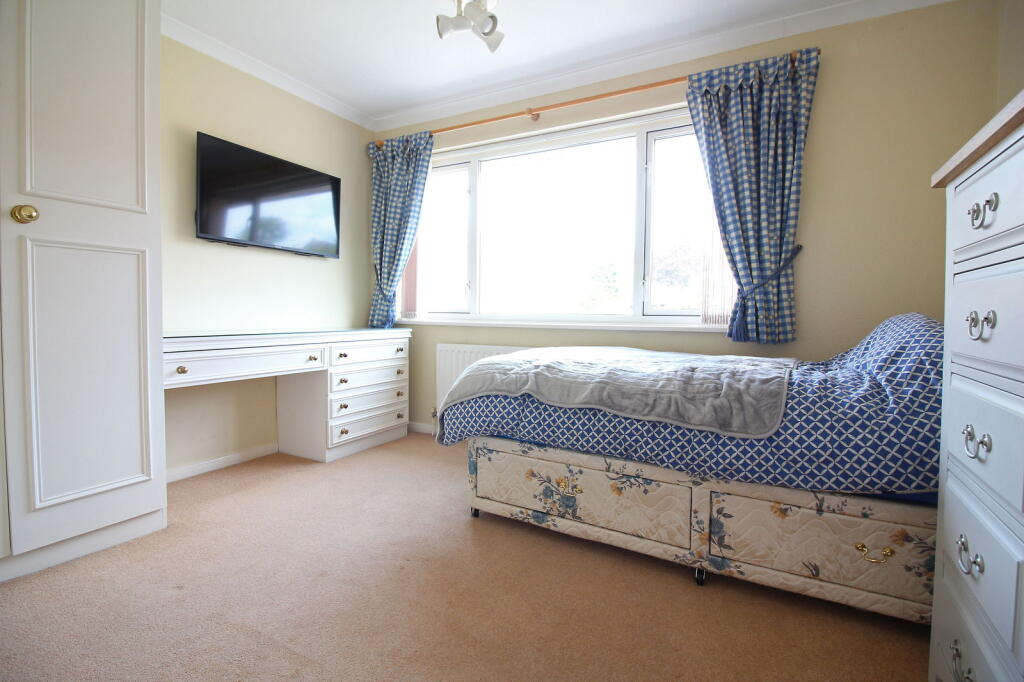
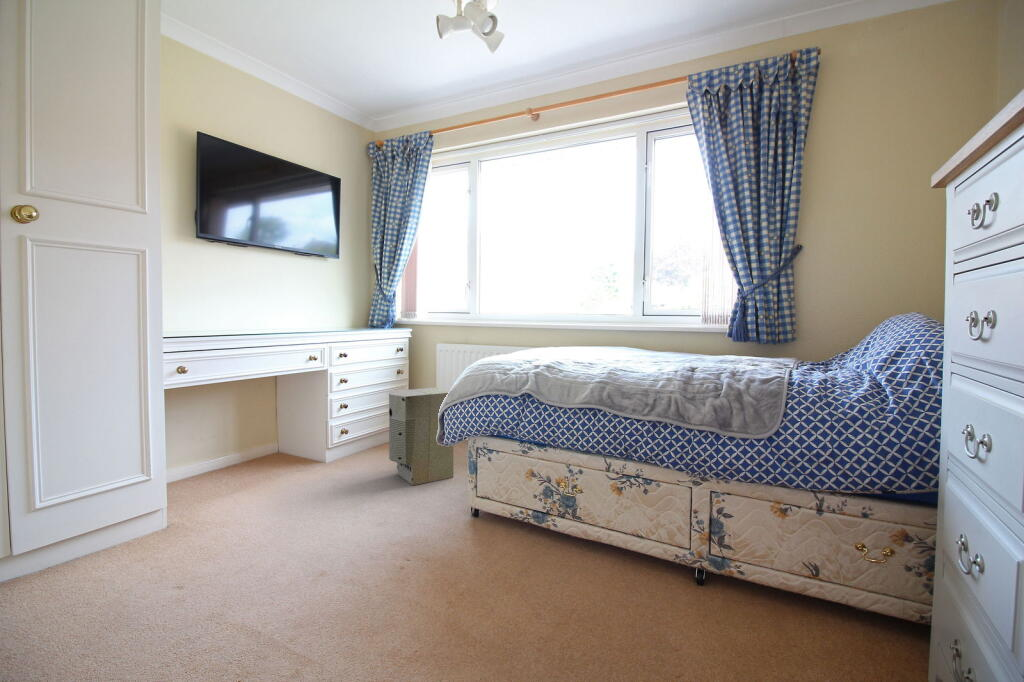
+ air purifier [388,387,454,486]
